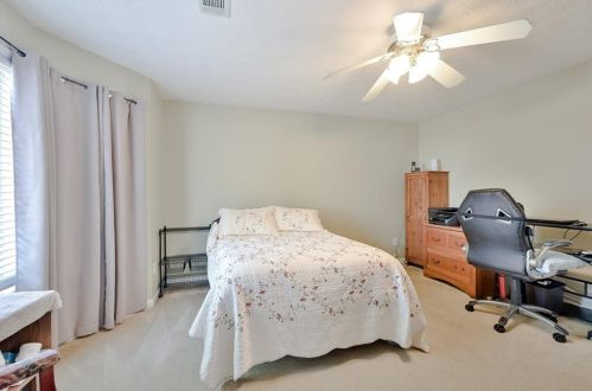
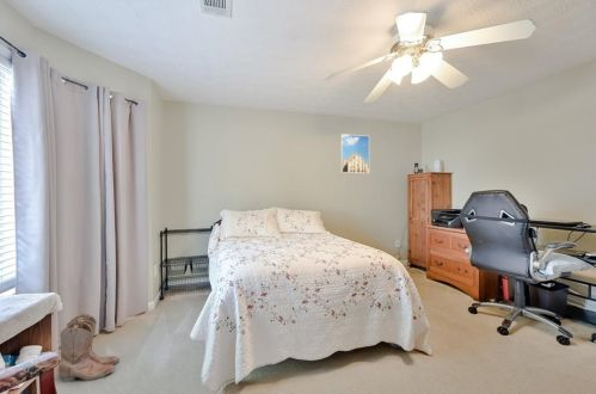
+ boots [57,312,121,383]
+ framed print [339,133,370,174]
